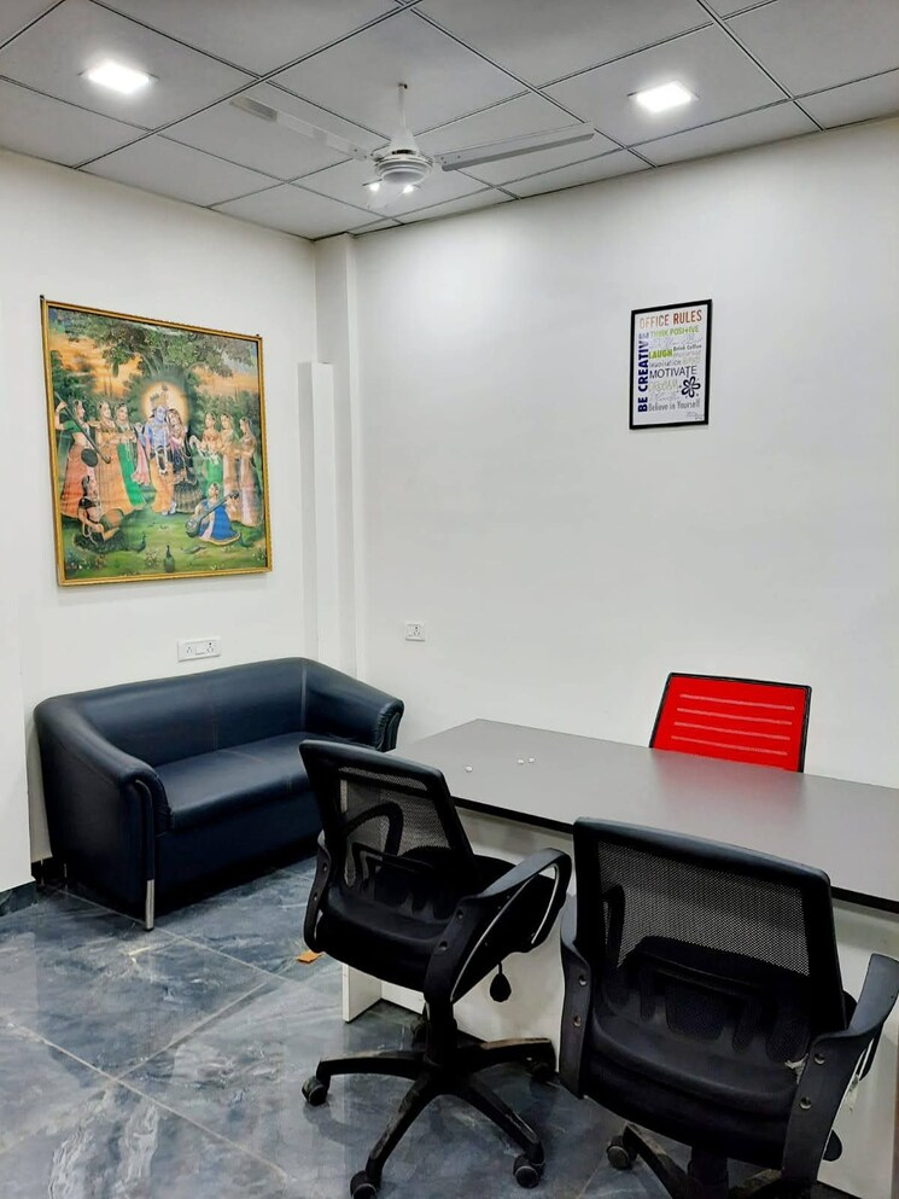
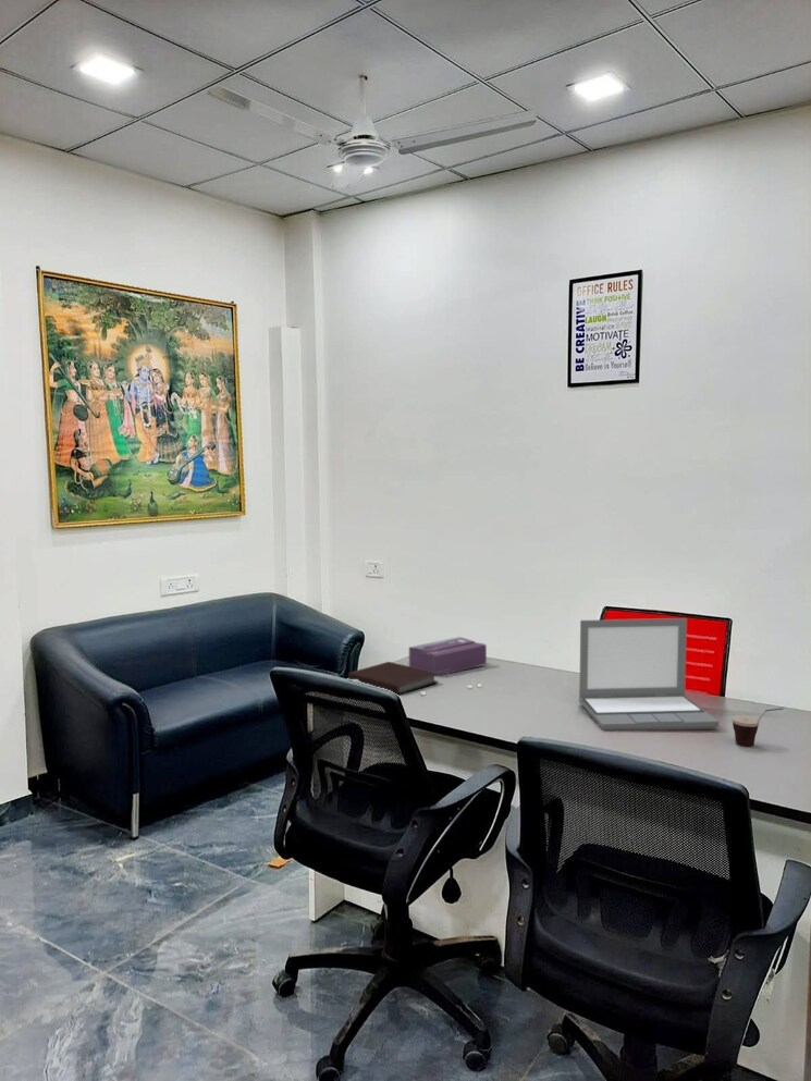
+ laptop [578,617,720,732]
+ tissue box [408,636,488,678]
+ cup [732,707,784,747]
+ notebook [347,661,440,696]
